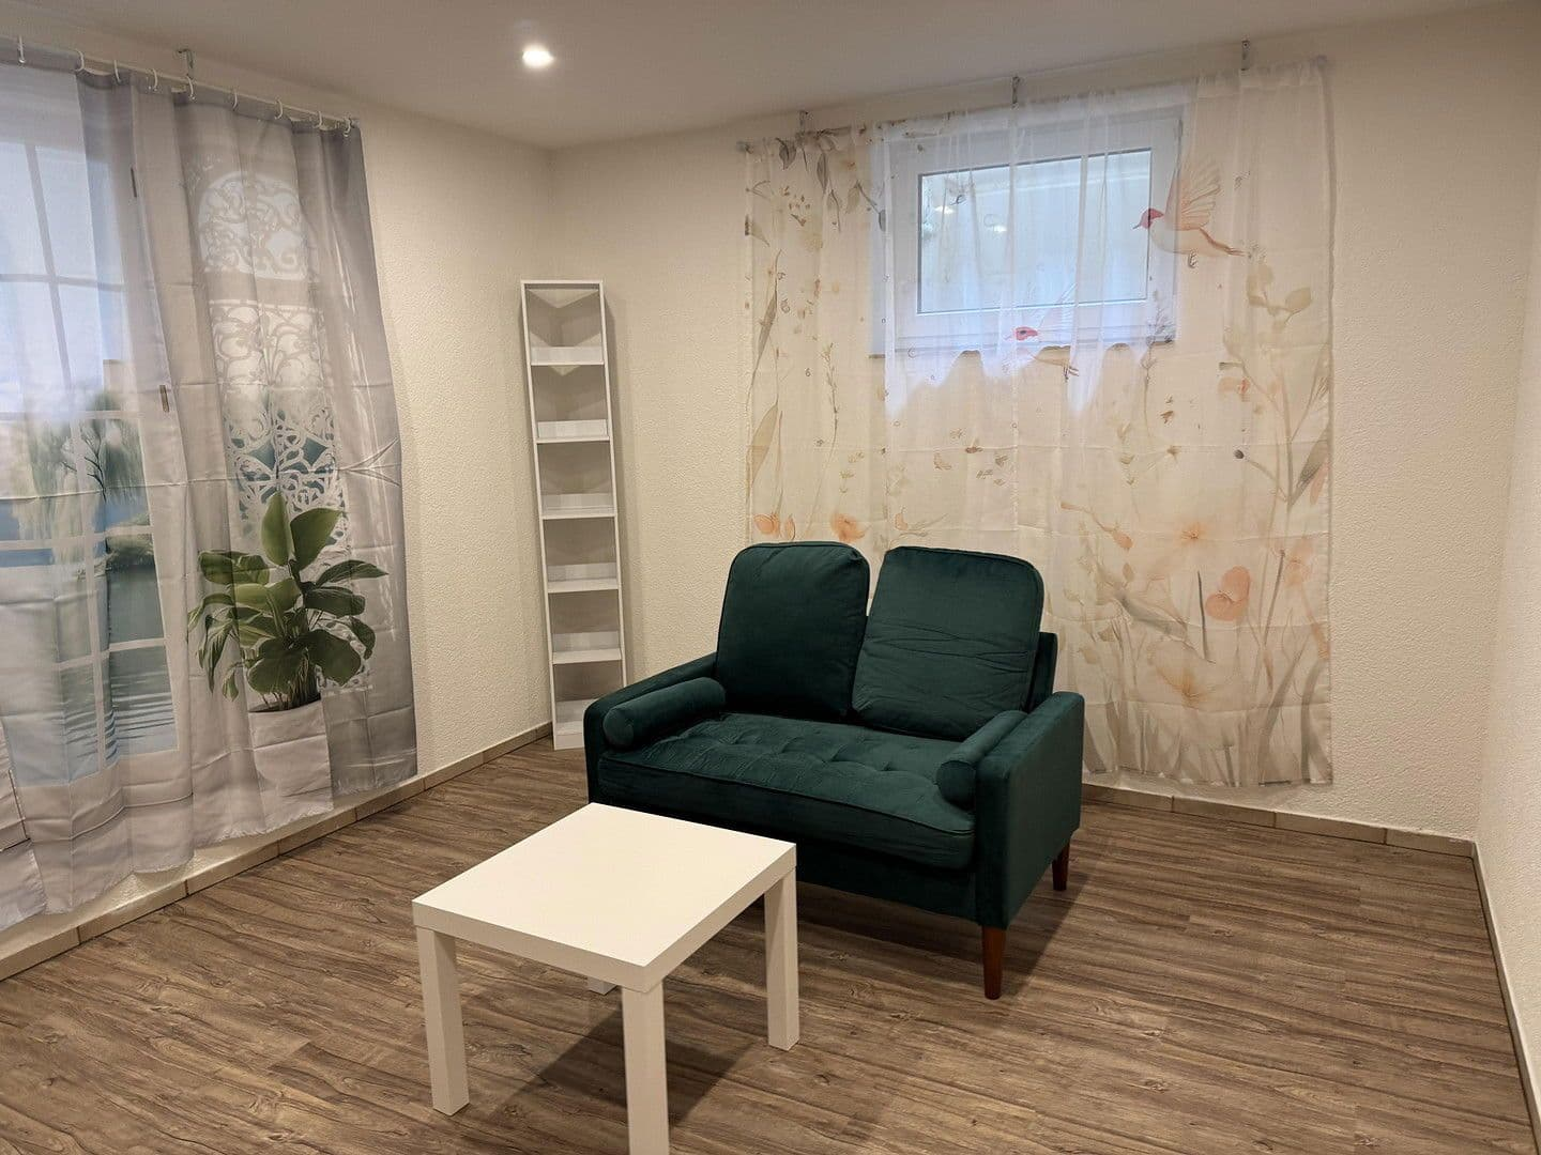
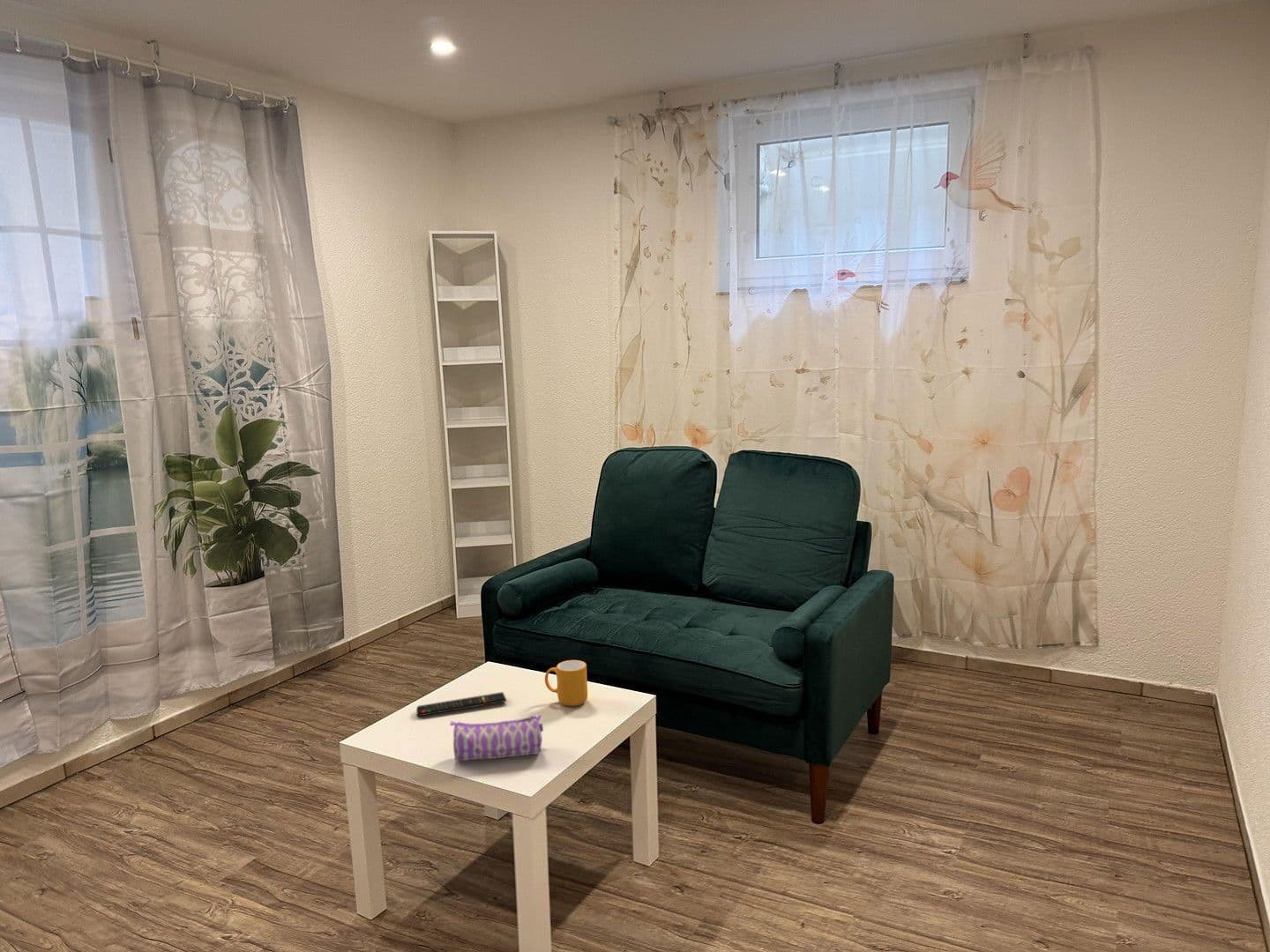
+ mug [544,659,588,707]
+ remote control [415,691,507,718]
+ pencil case [449,712,544,762]
